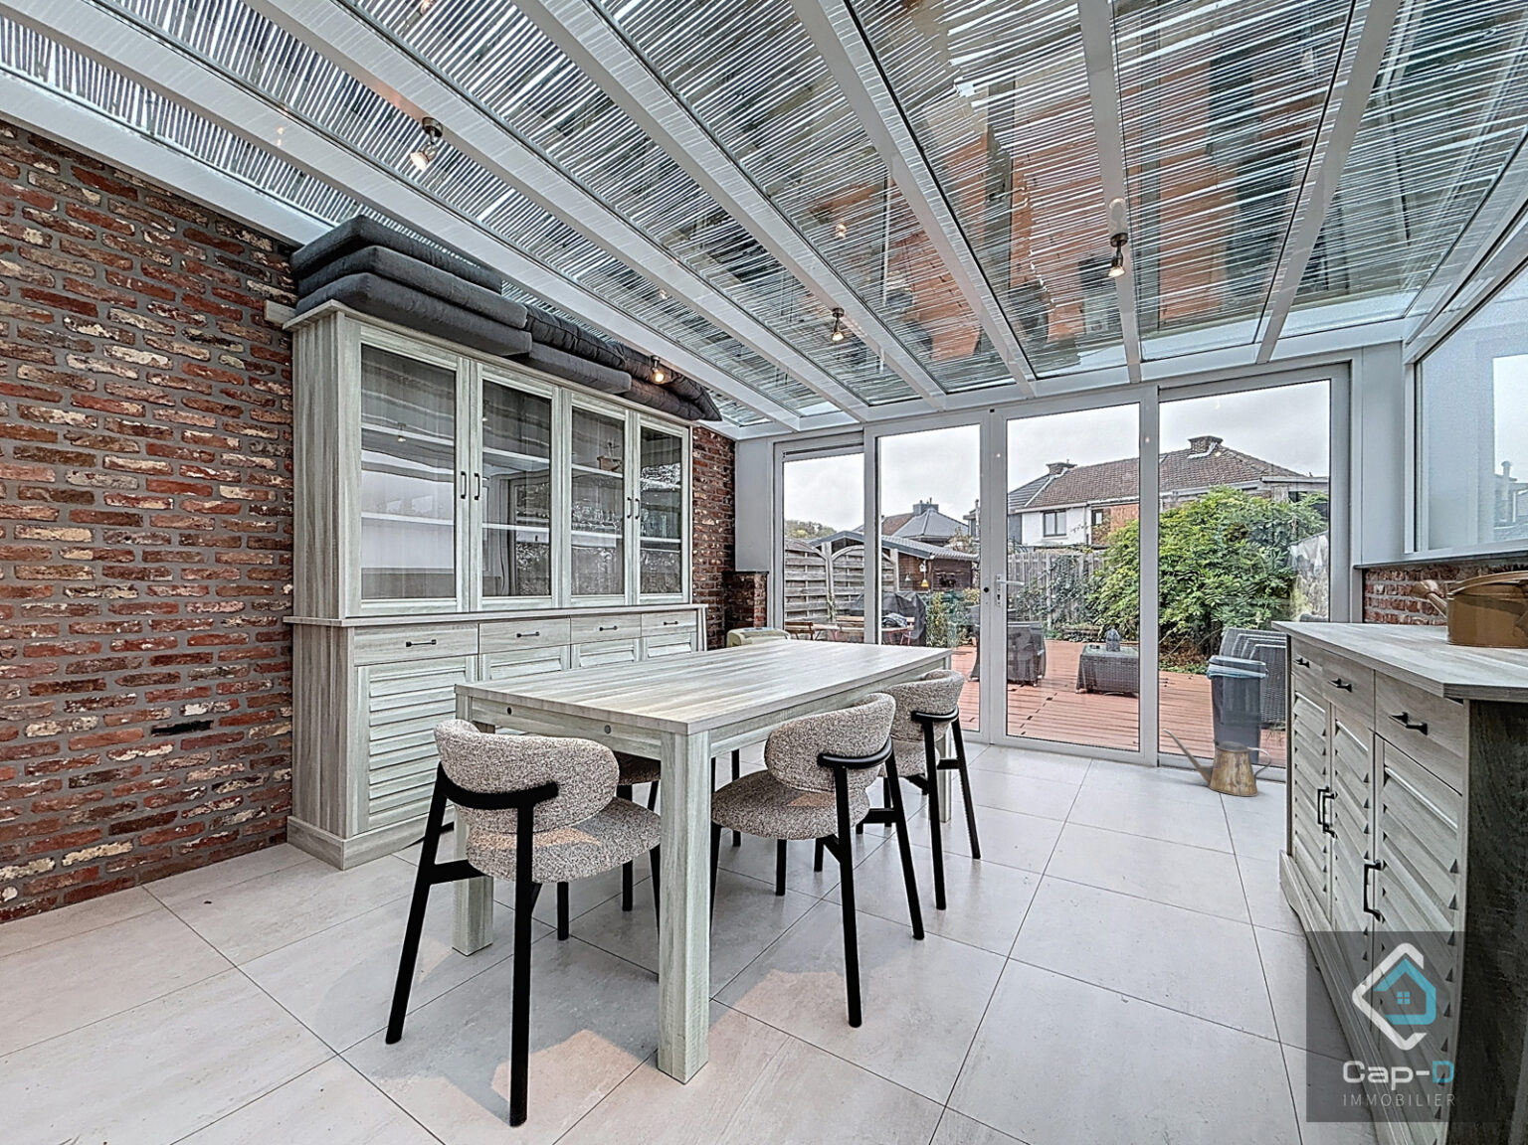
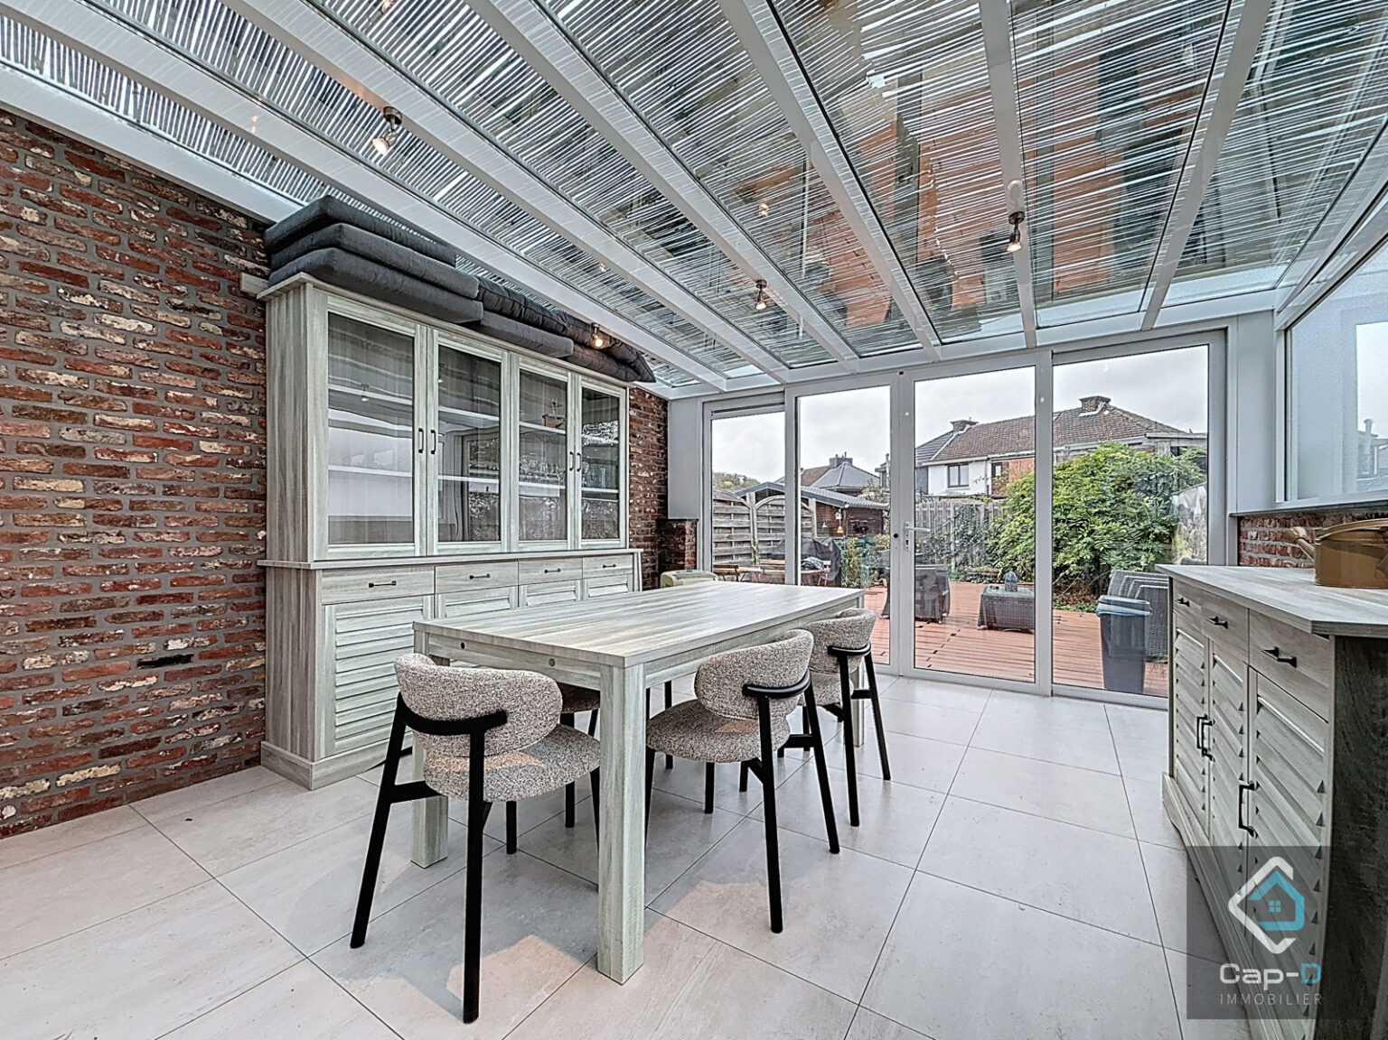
- watering can [1162,728,1273,797]
